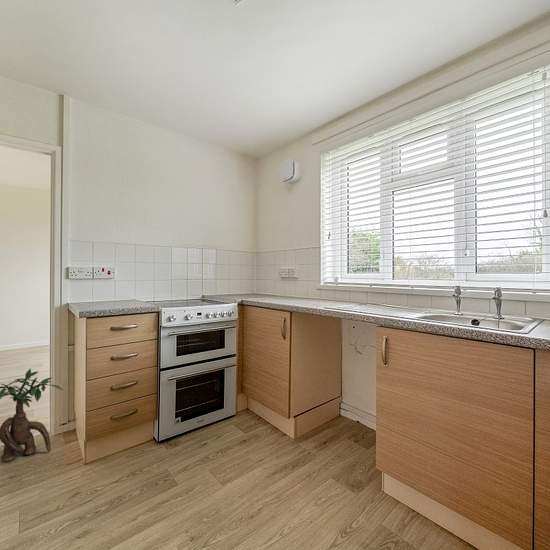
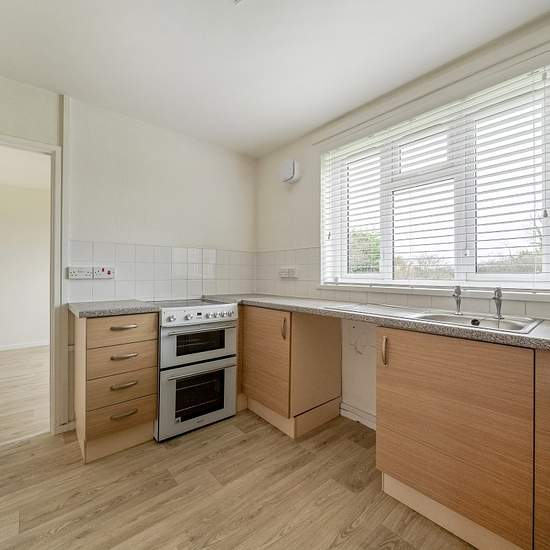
- decorative plant [0,368,64,462]
